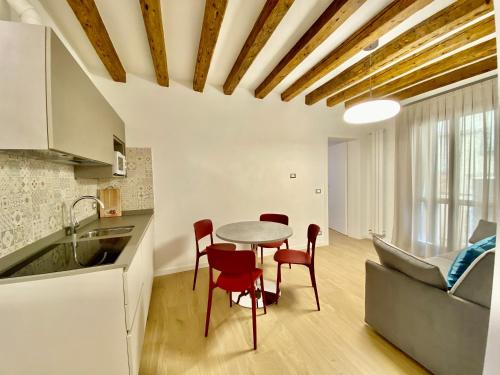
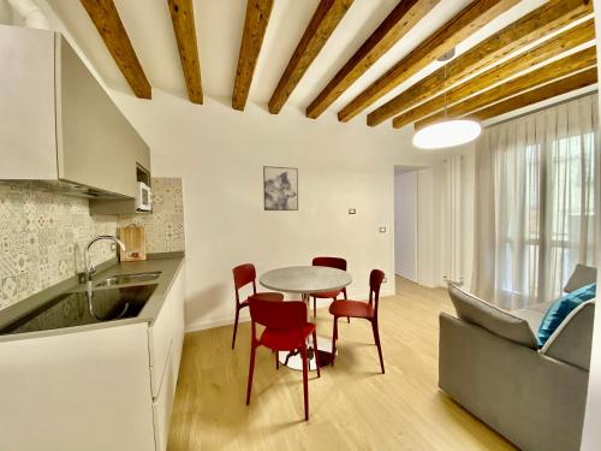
+ wall art [262,165,299,212]
